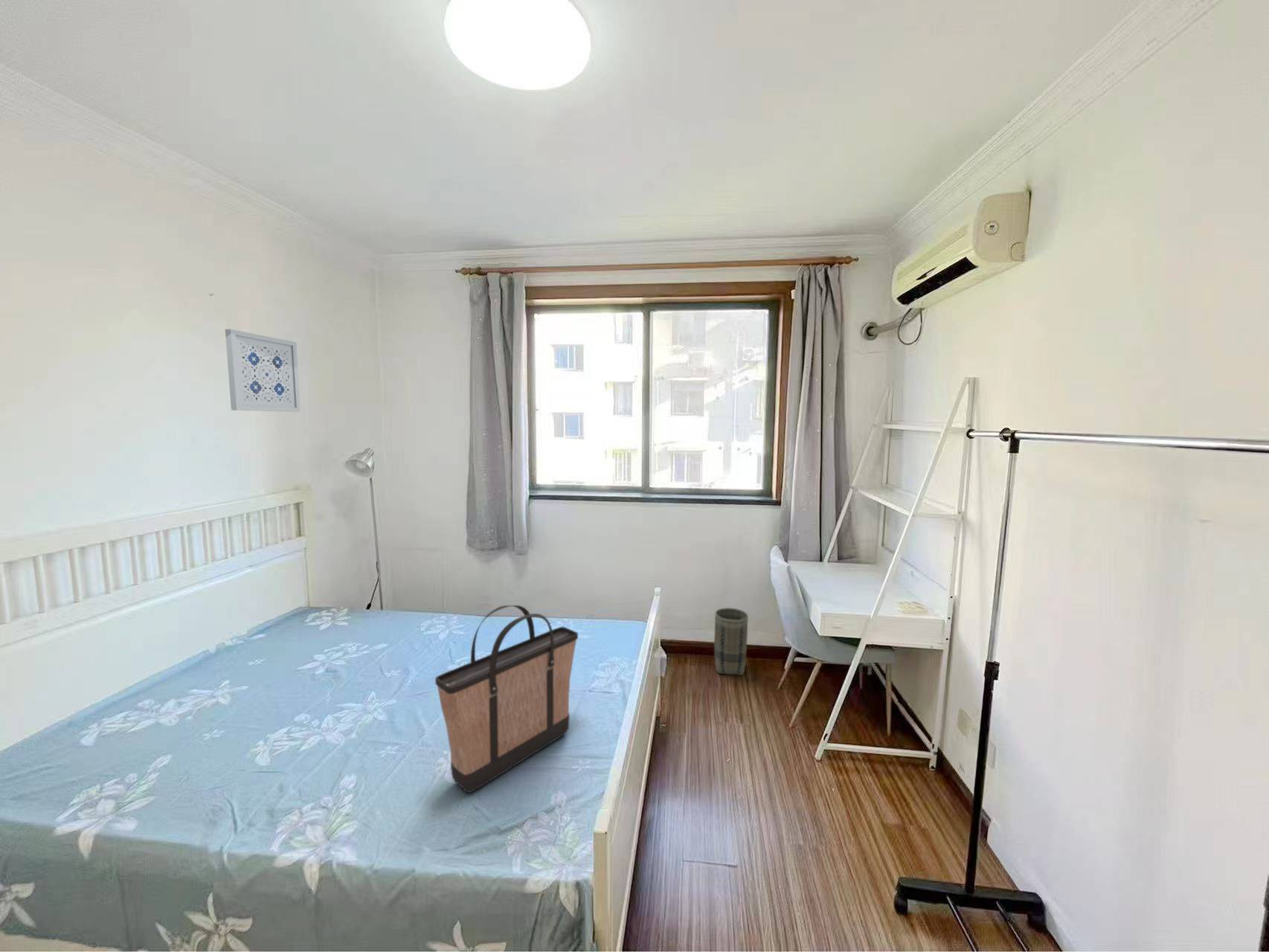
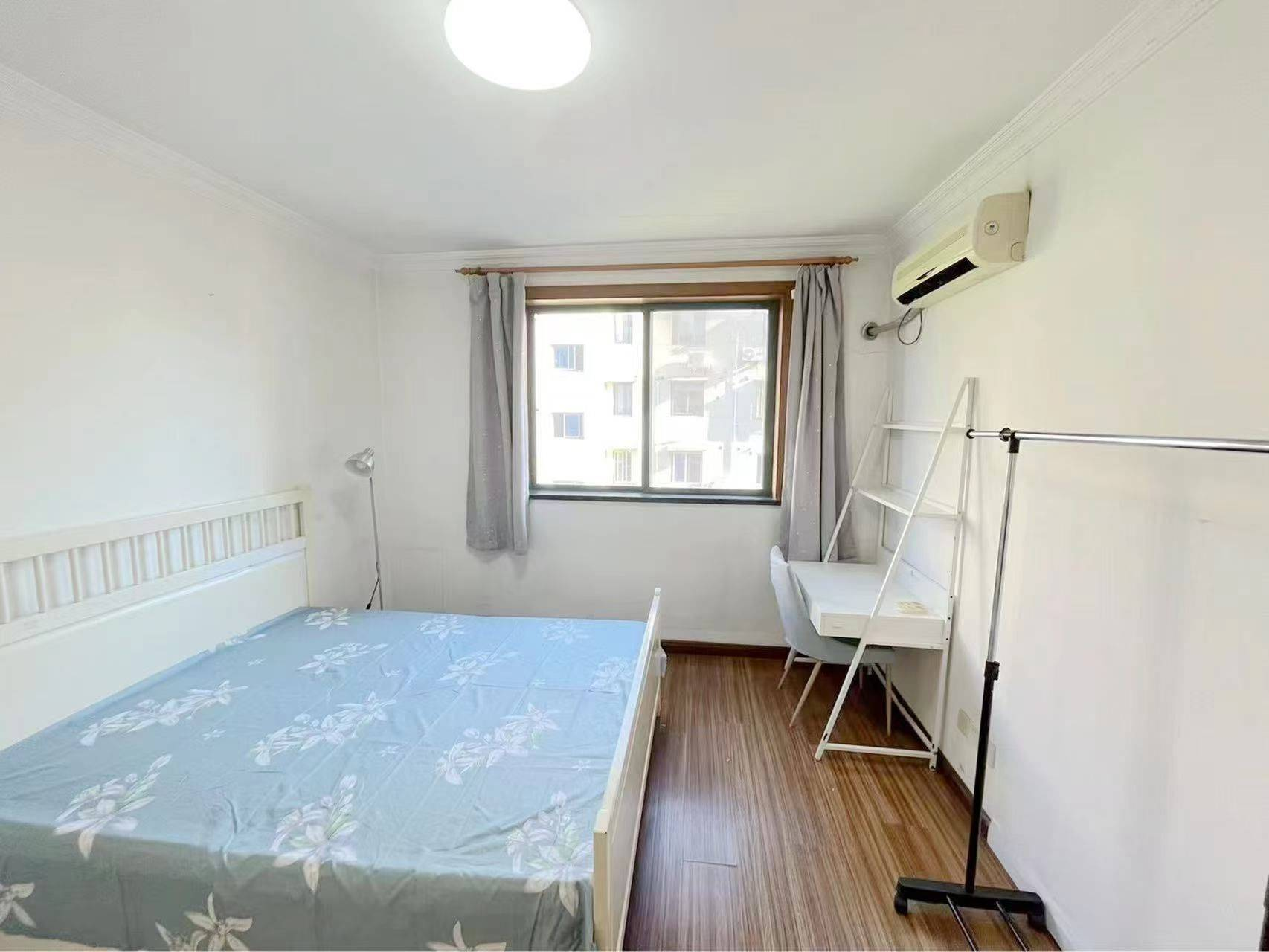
- basket [713,607,749,676]
- wall art [225,329,301,413]
- shopping bag [434,605,579,794]
